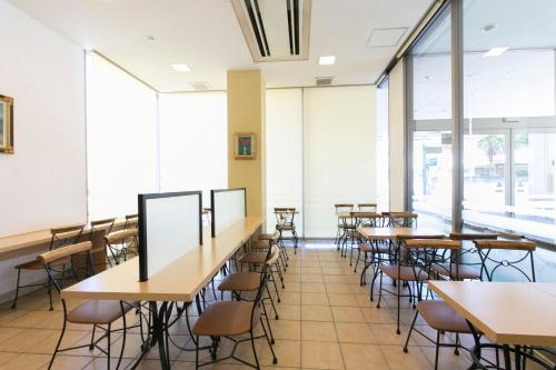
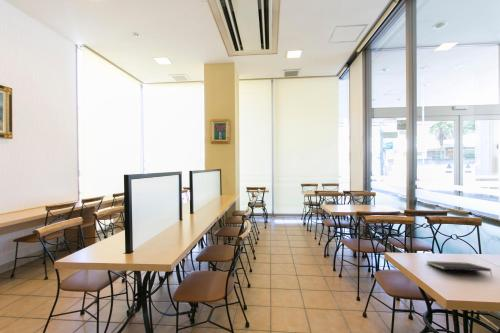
+ notepad [425,260,493,278]
